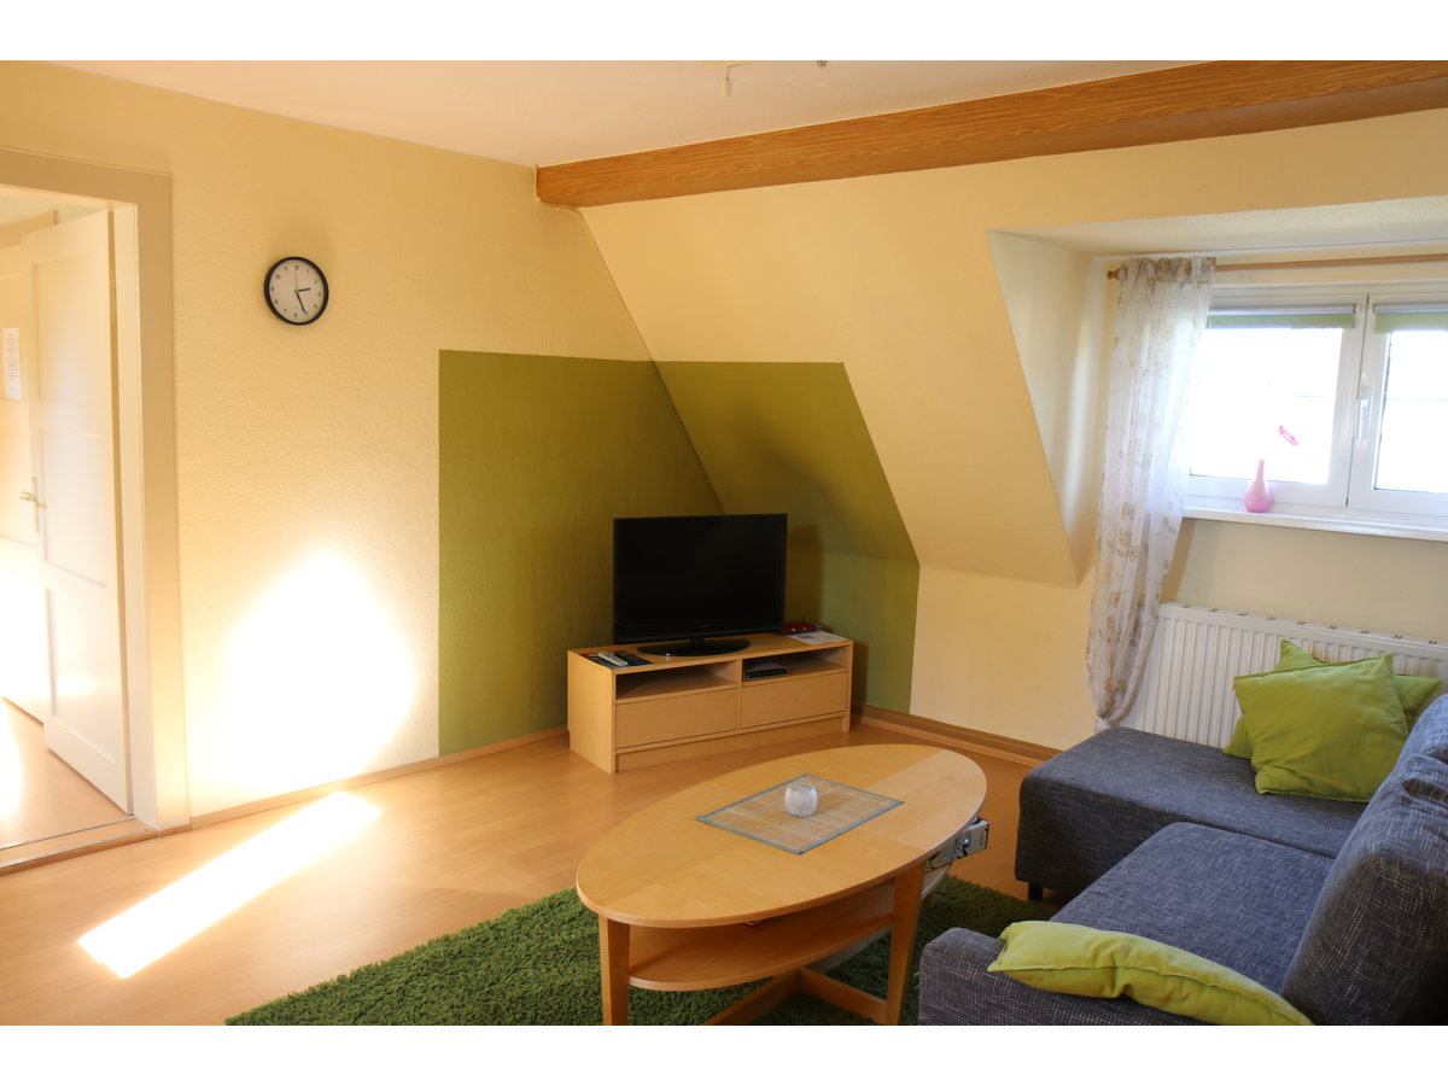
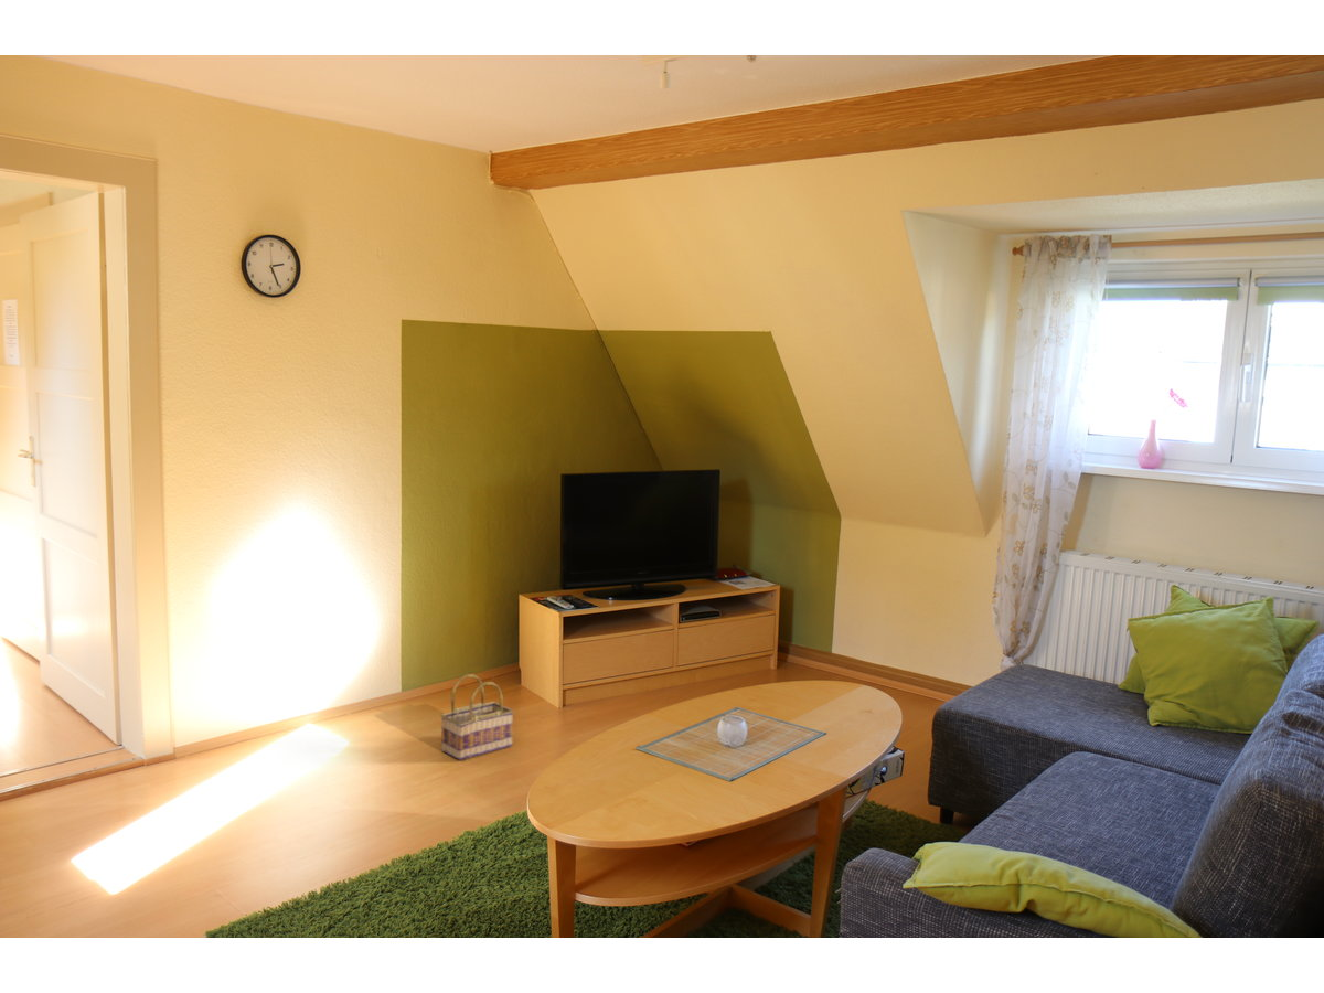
+ basket [440,673,515,761]
